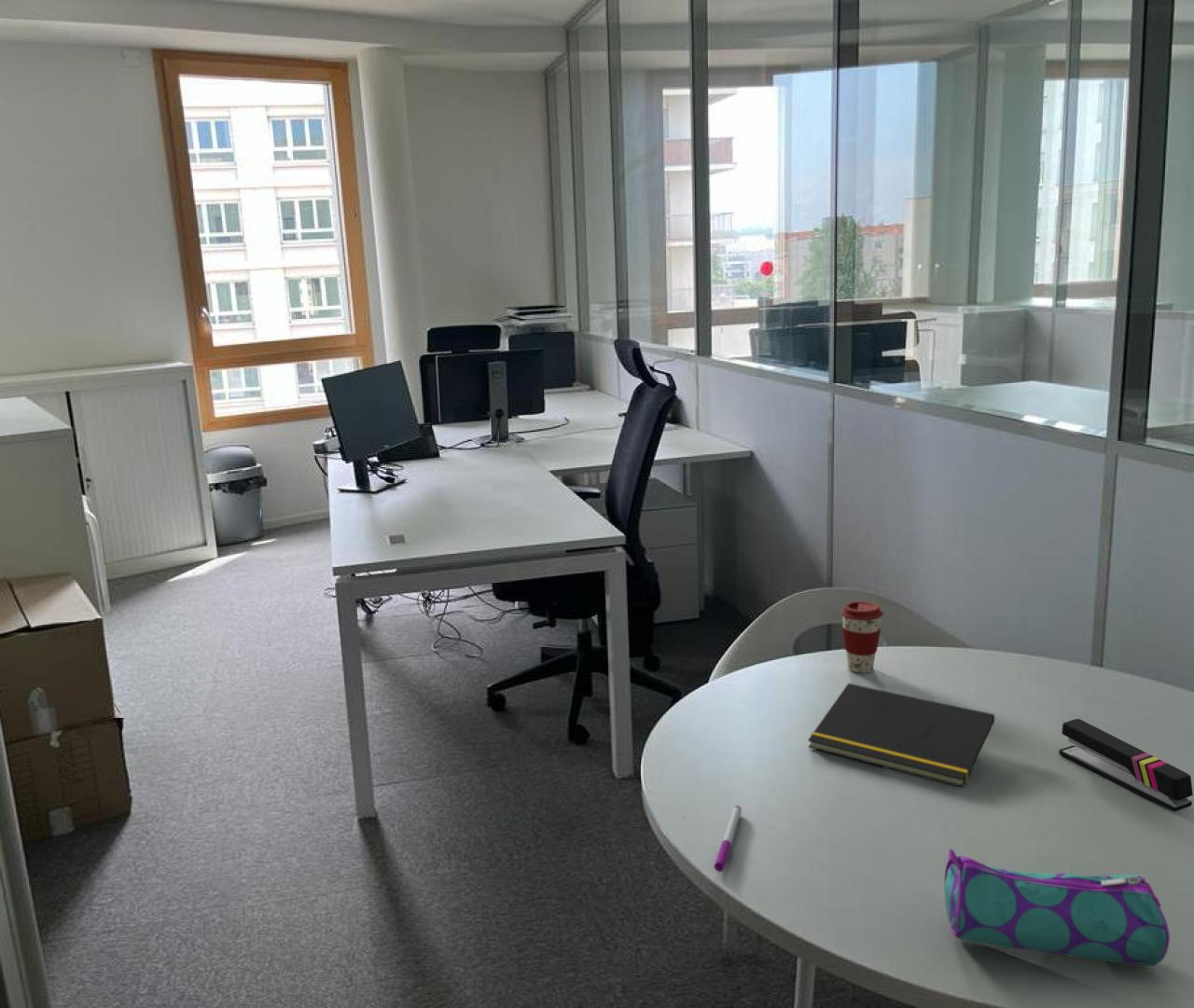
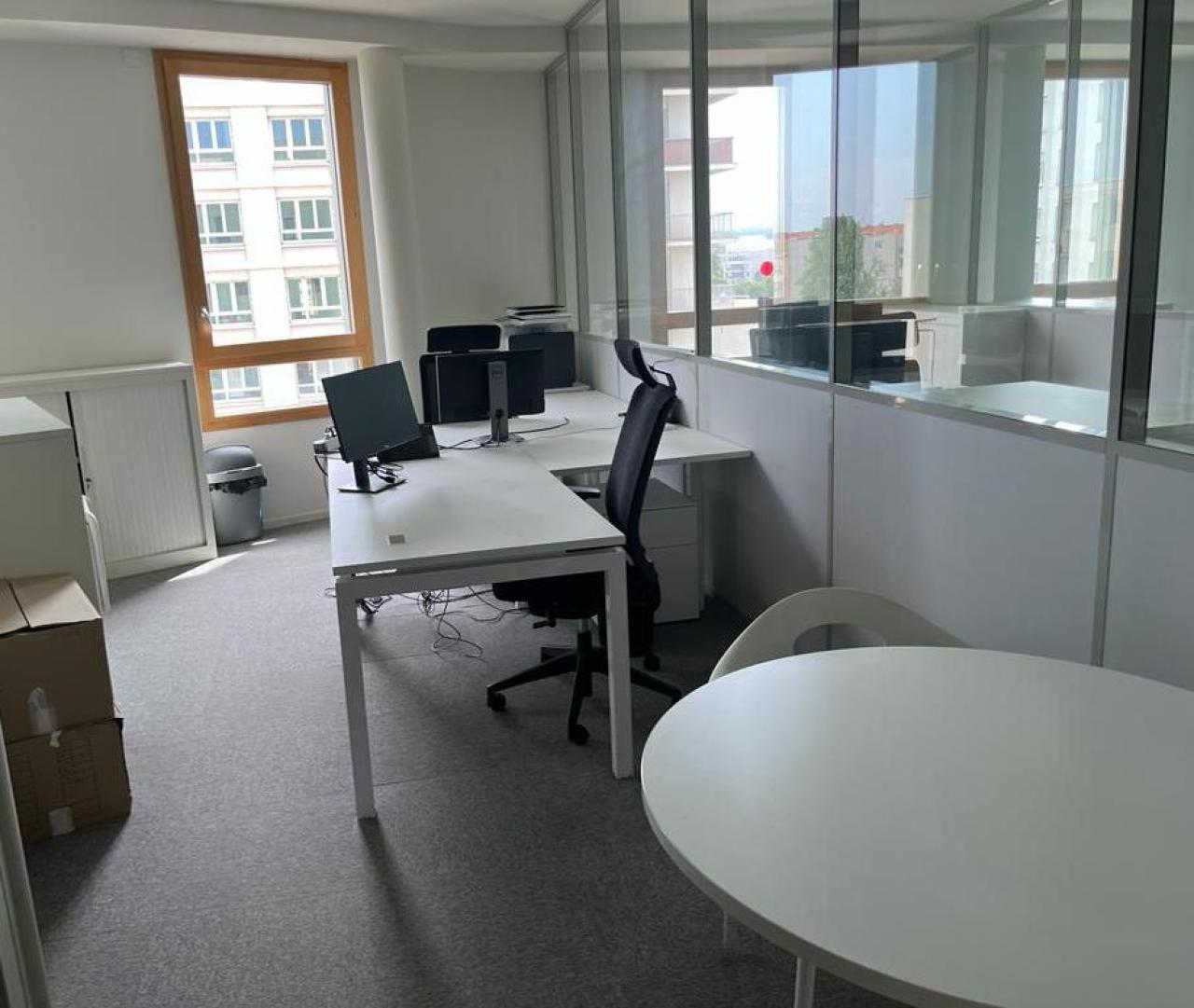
- stapler [1058,718,1194,812]
- coffee cup [840,601,884,673]
- notepad [807,683,996,788]
- pen [714,805,743,873]
- pencil case [943,848,1171,967]
